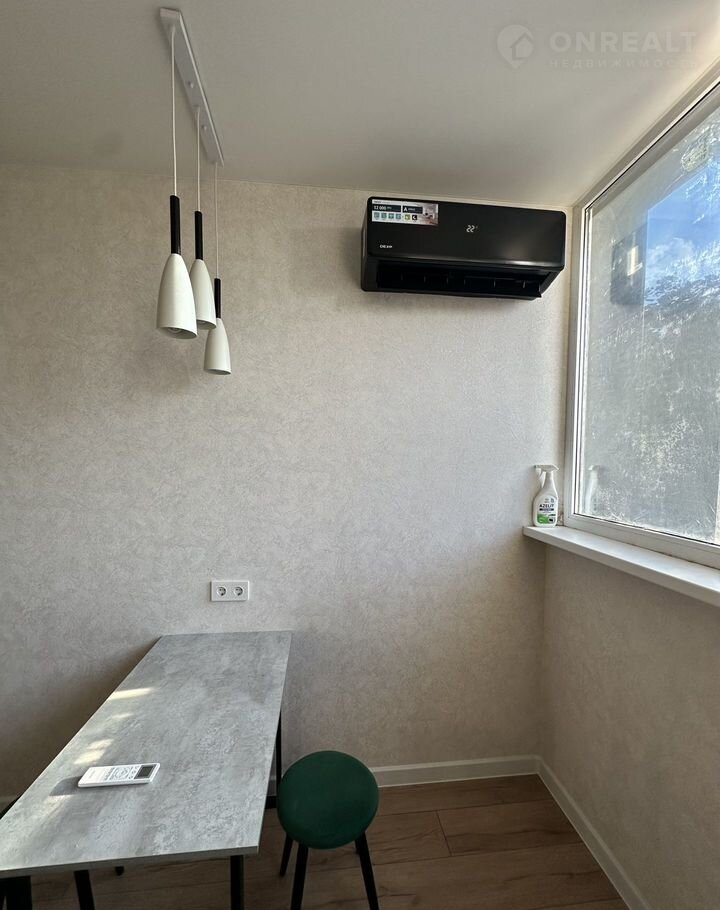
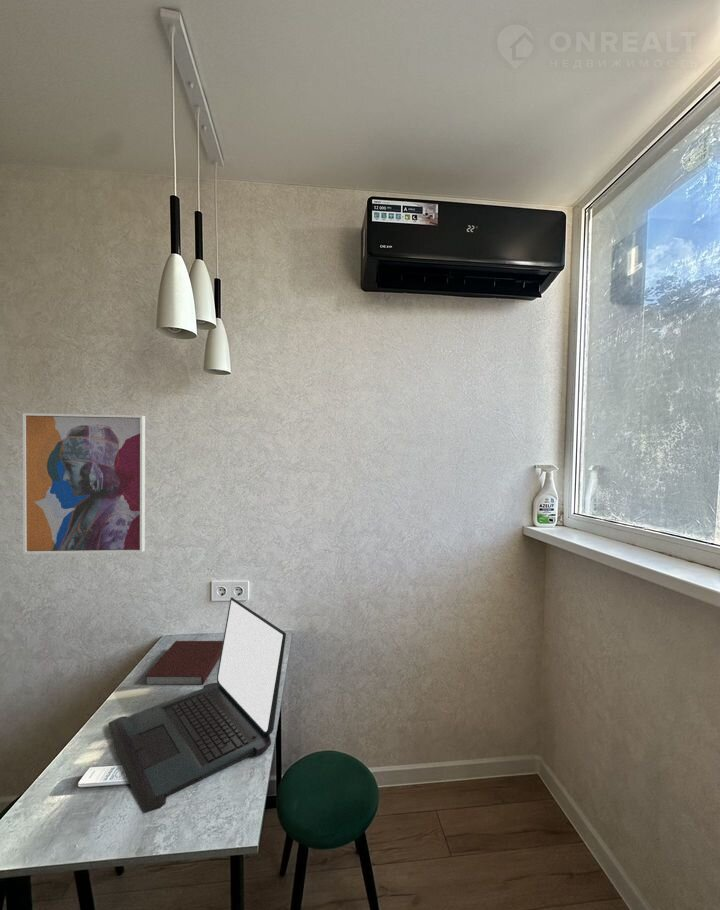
+ laptop [108,597,287,814]
+ wall art [22,412,146,555]
+ notebook [144,640,223,686]
